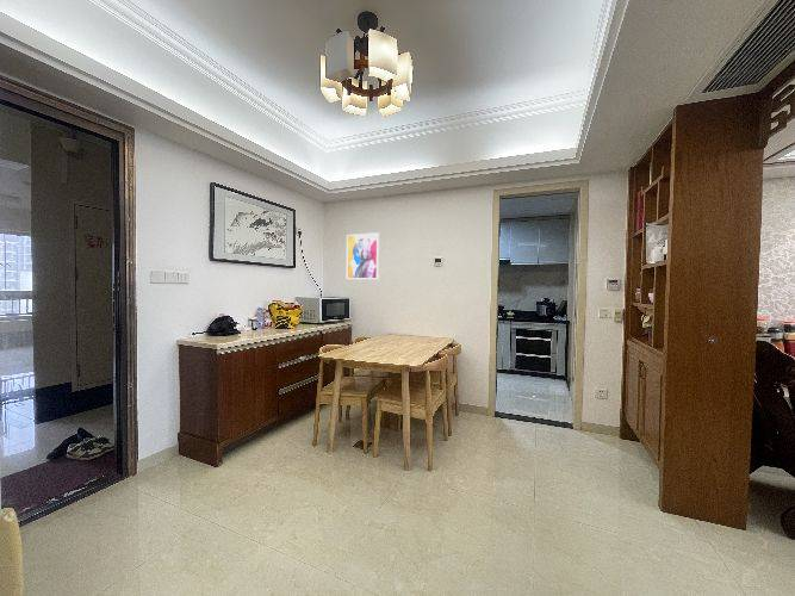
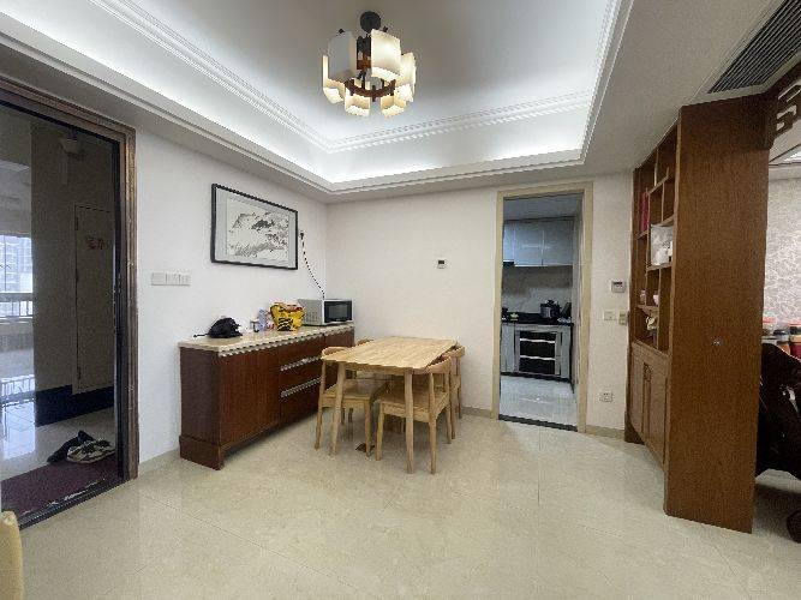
- wall art [346,231,380,280]
